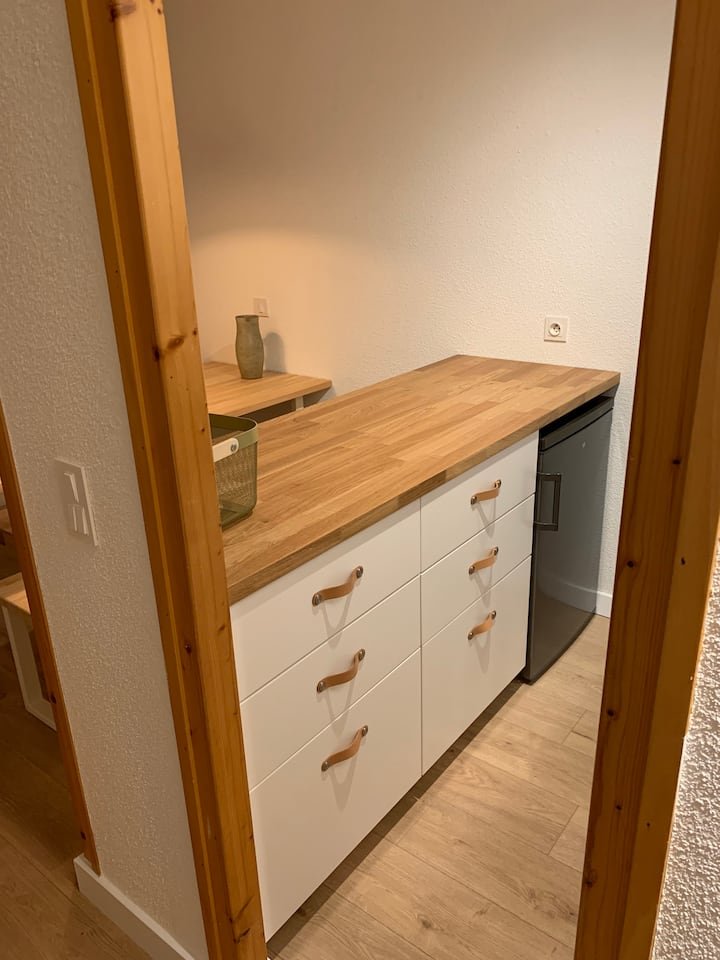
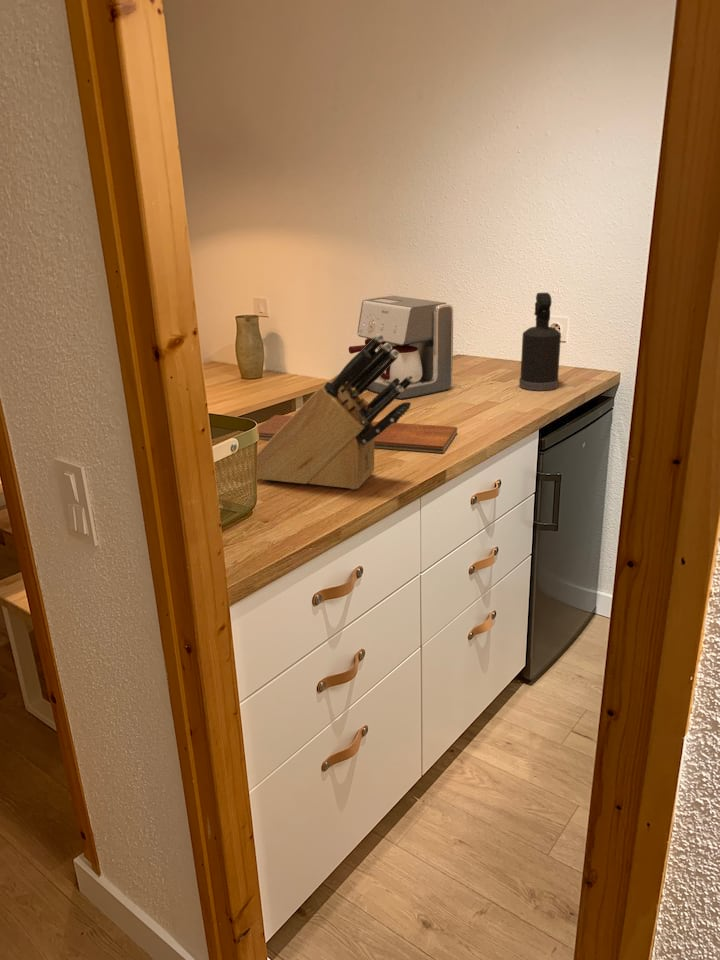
+ coffee maker [348,295,454,400]
+ chopping board [257,414,458,454]
+ knife block [256,334,414,490]
+ spray bottle [518,292,562,392]
